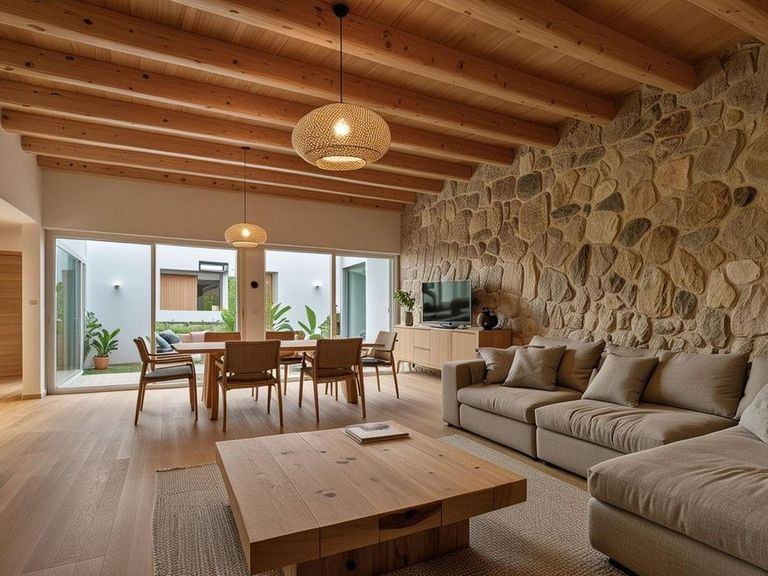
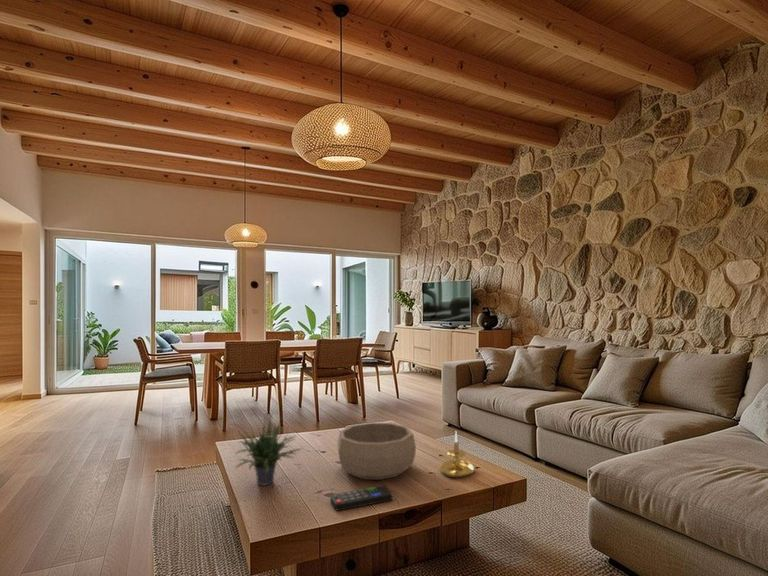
+ potted plant [232,409,304,487]
+ remote control [329,484,393,512]
+ decorative bowl [337,422,417,481]
+ candle holder [439,431,475,479]
